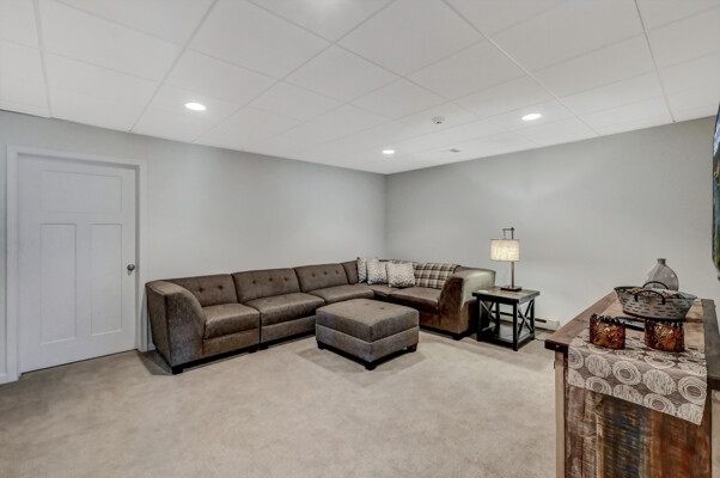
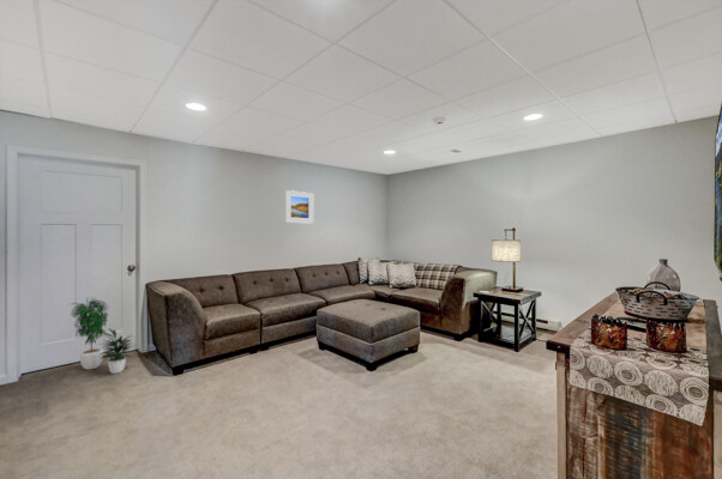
+ potted plant [68,296,134,375]
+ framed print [284,189,314,225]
